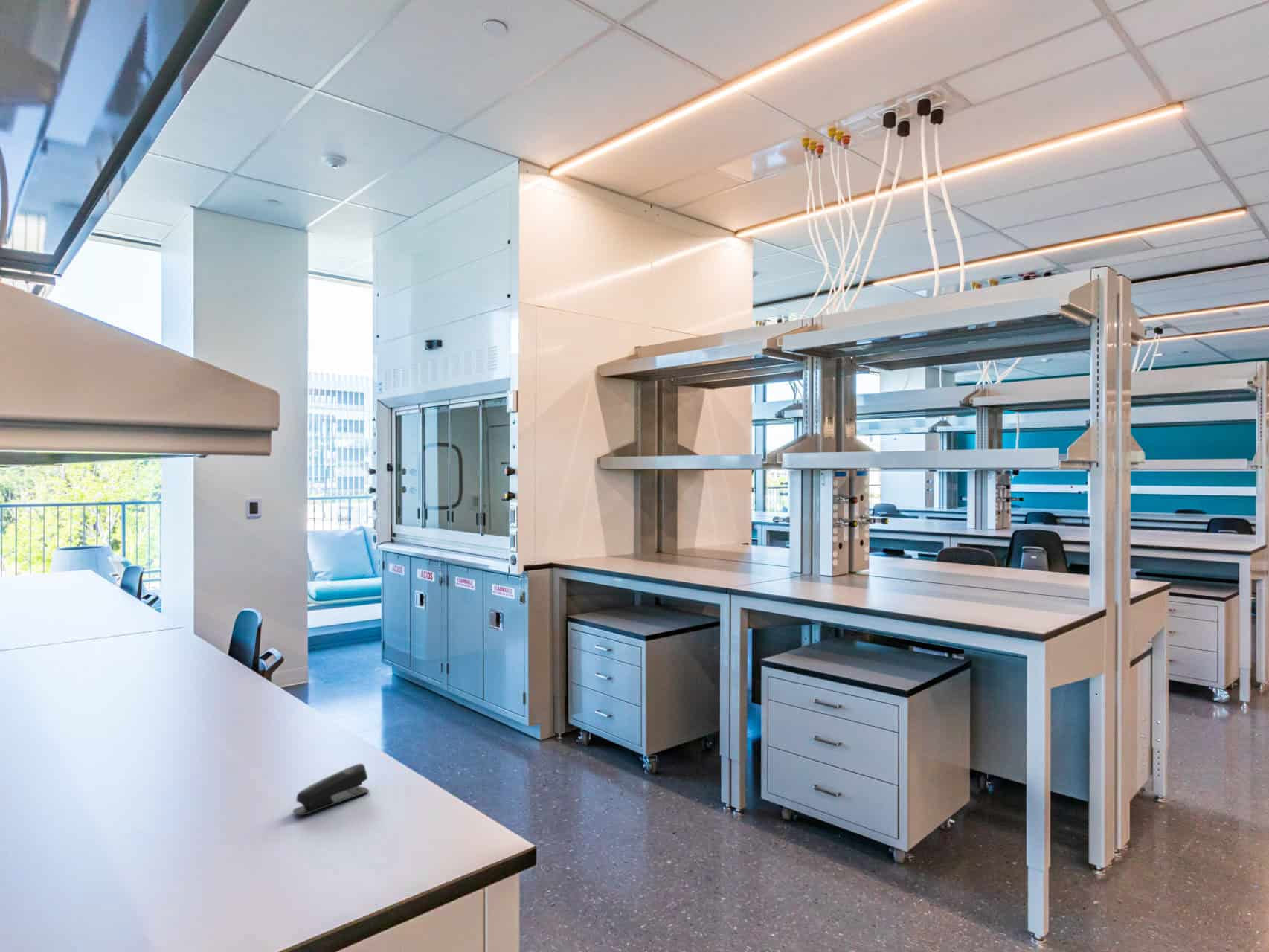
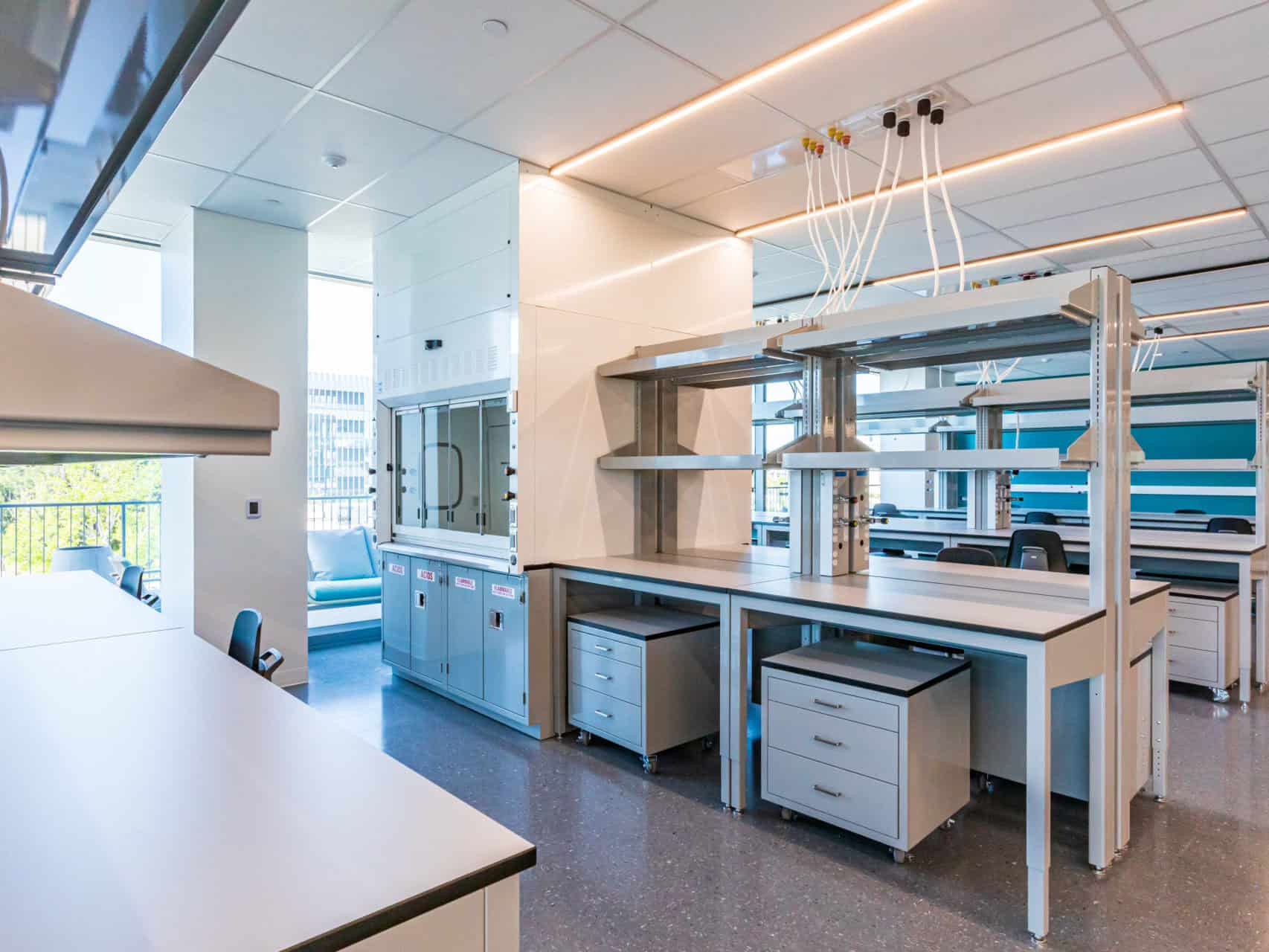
- stapler [292,763,370,816]
